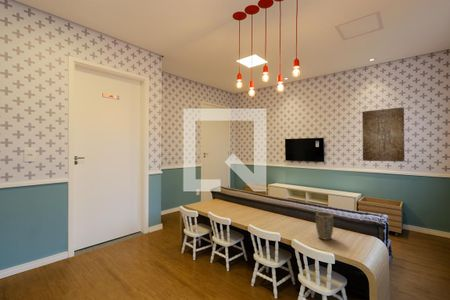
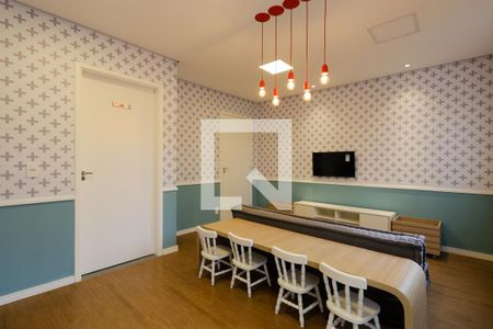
- plant pot [315,211,334,241]
- wall art [361,106,405,163]
